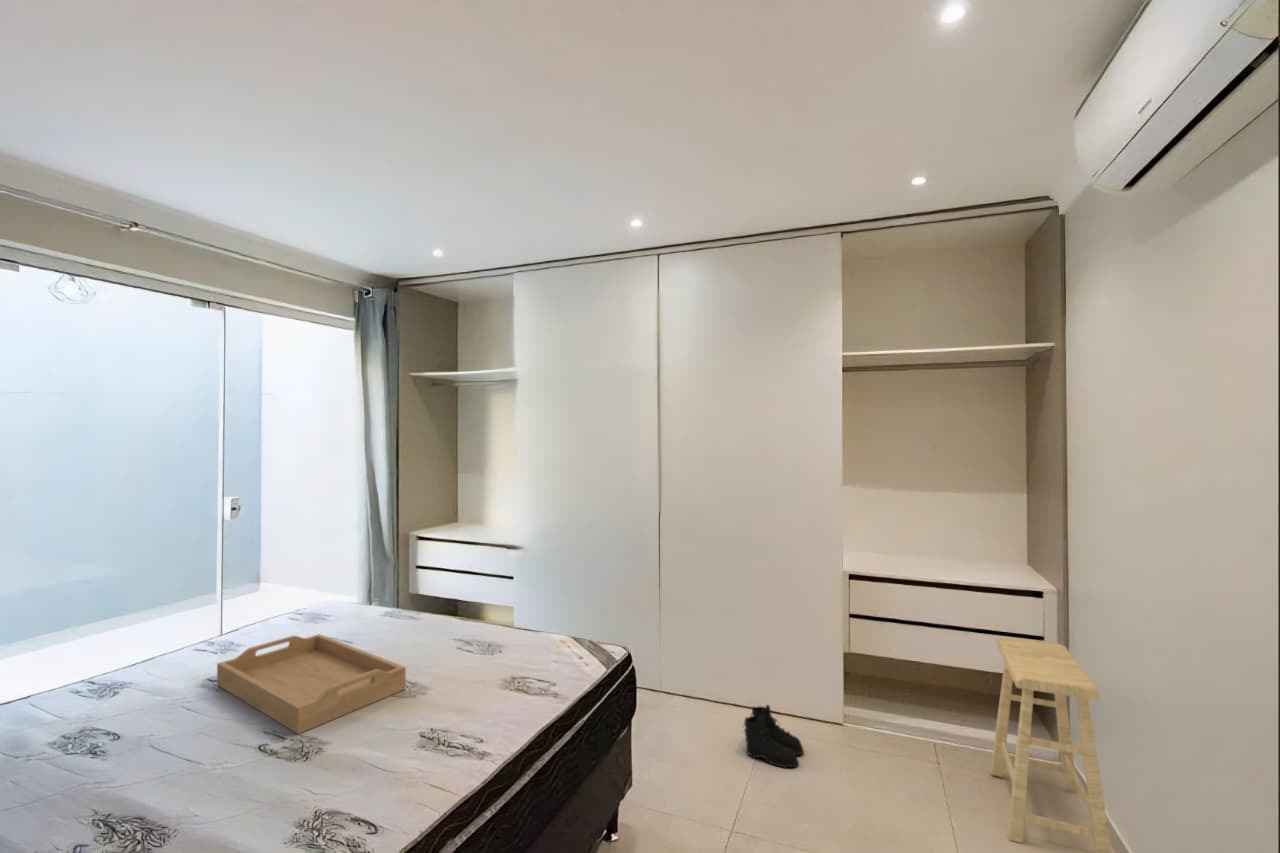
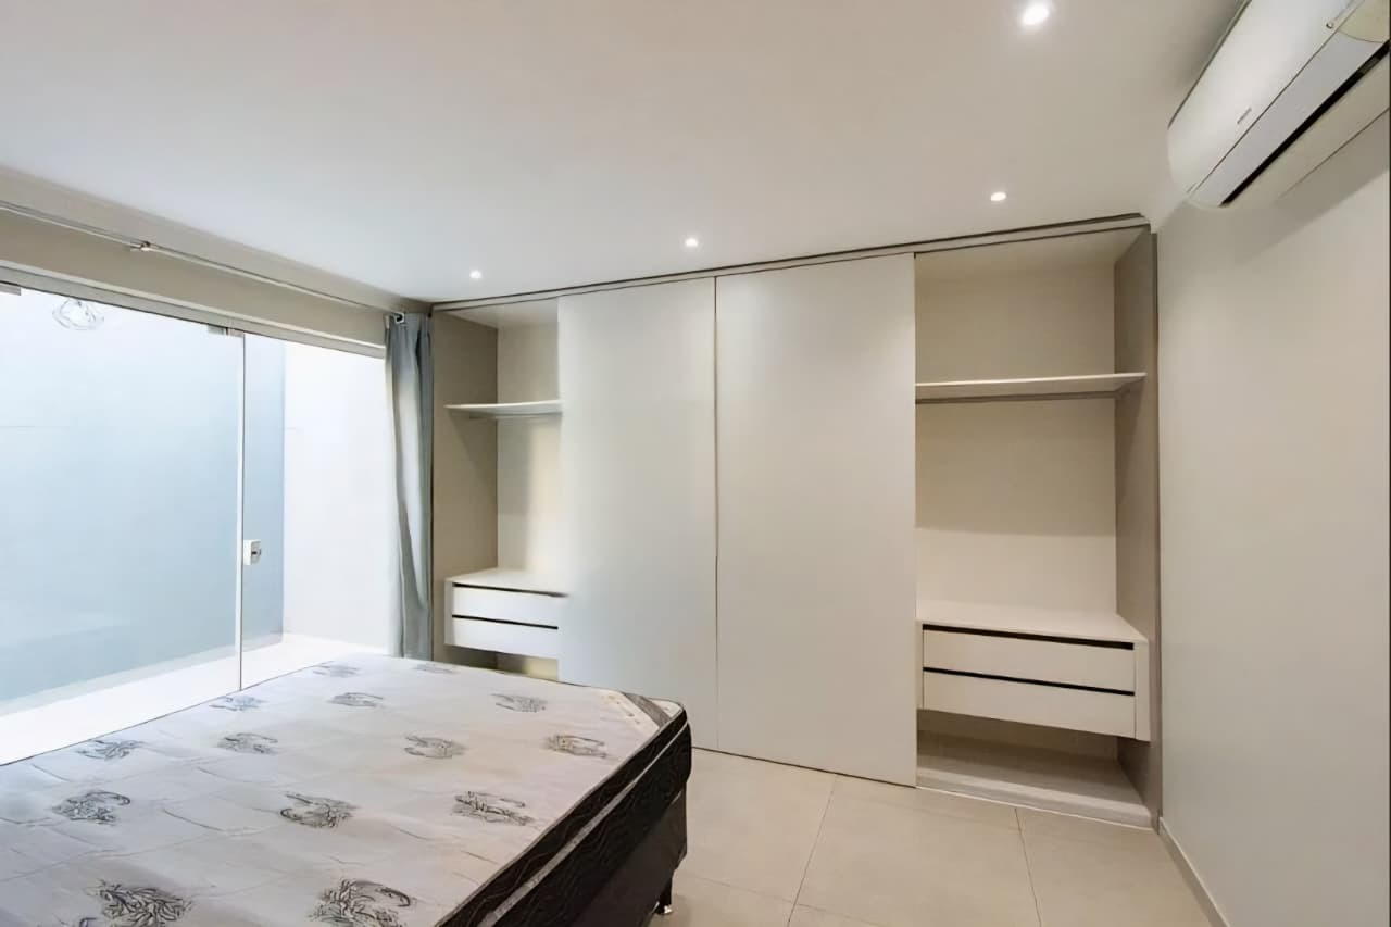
- stool [989,635,1113,853]
- boots [742,704,805,769]
- serving tray [216,633,407,735]
